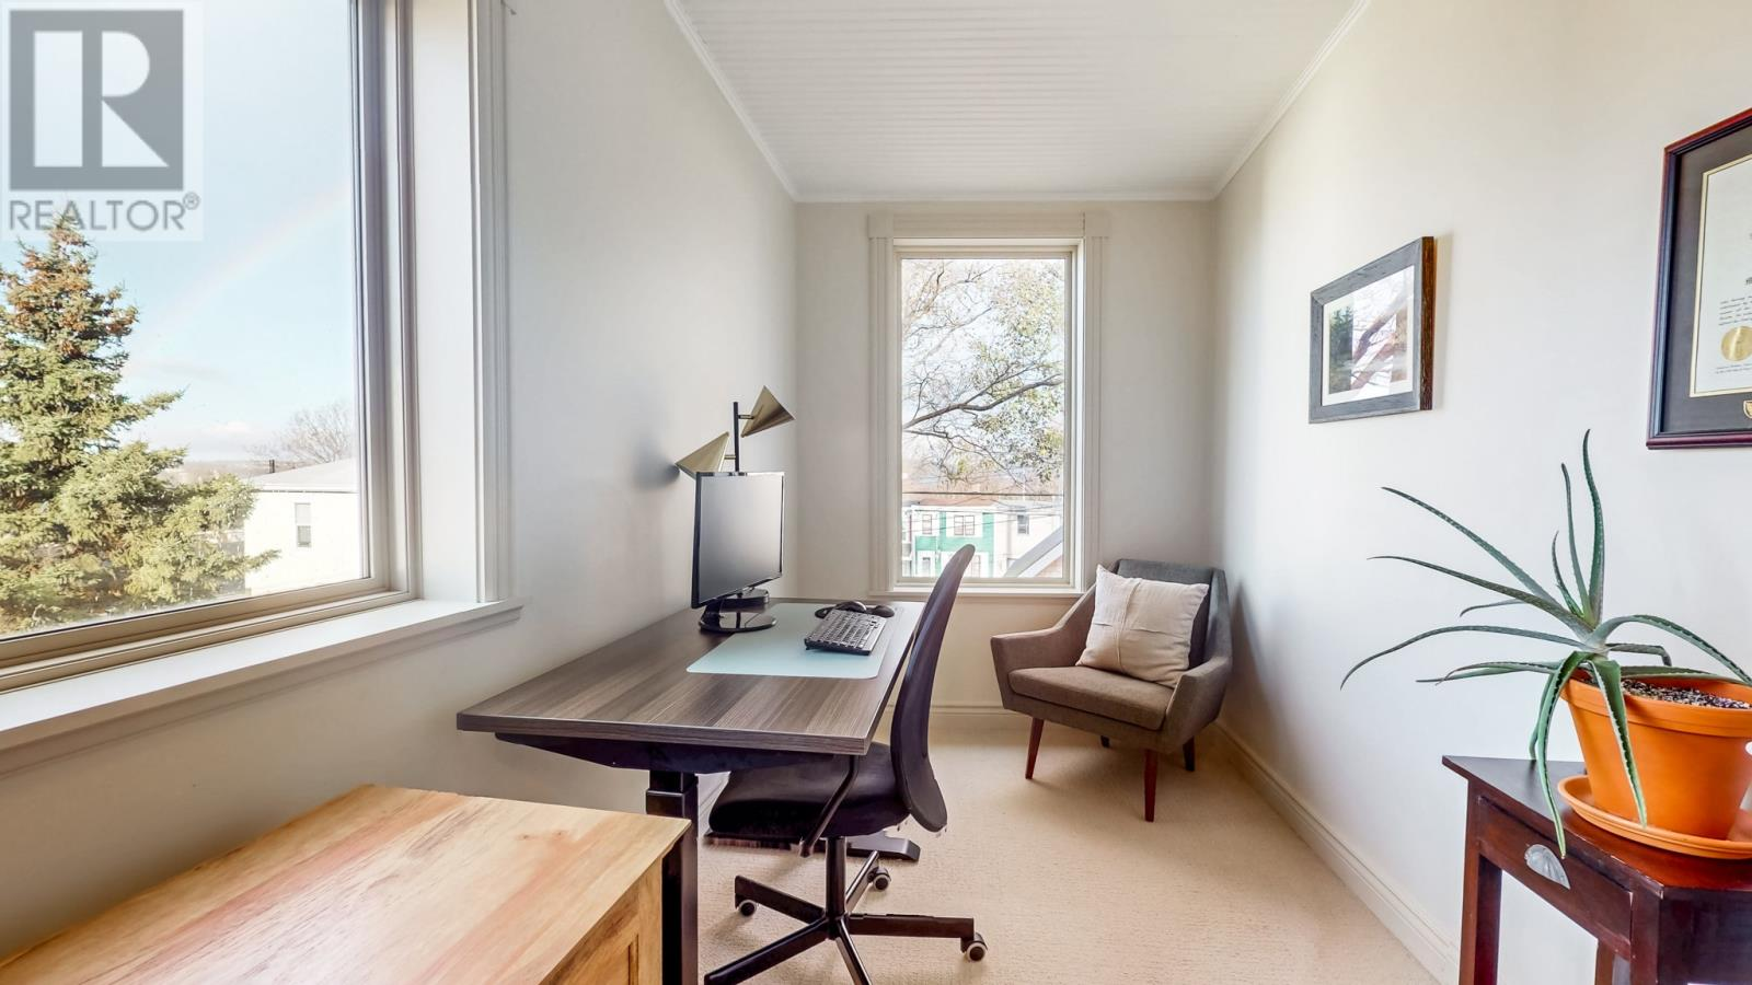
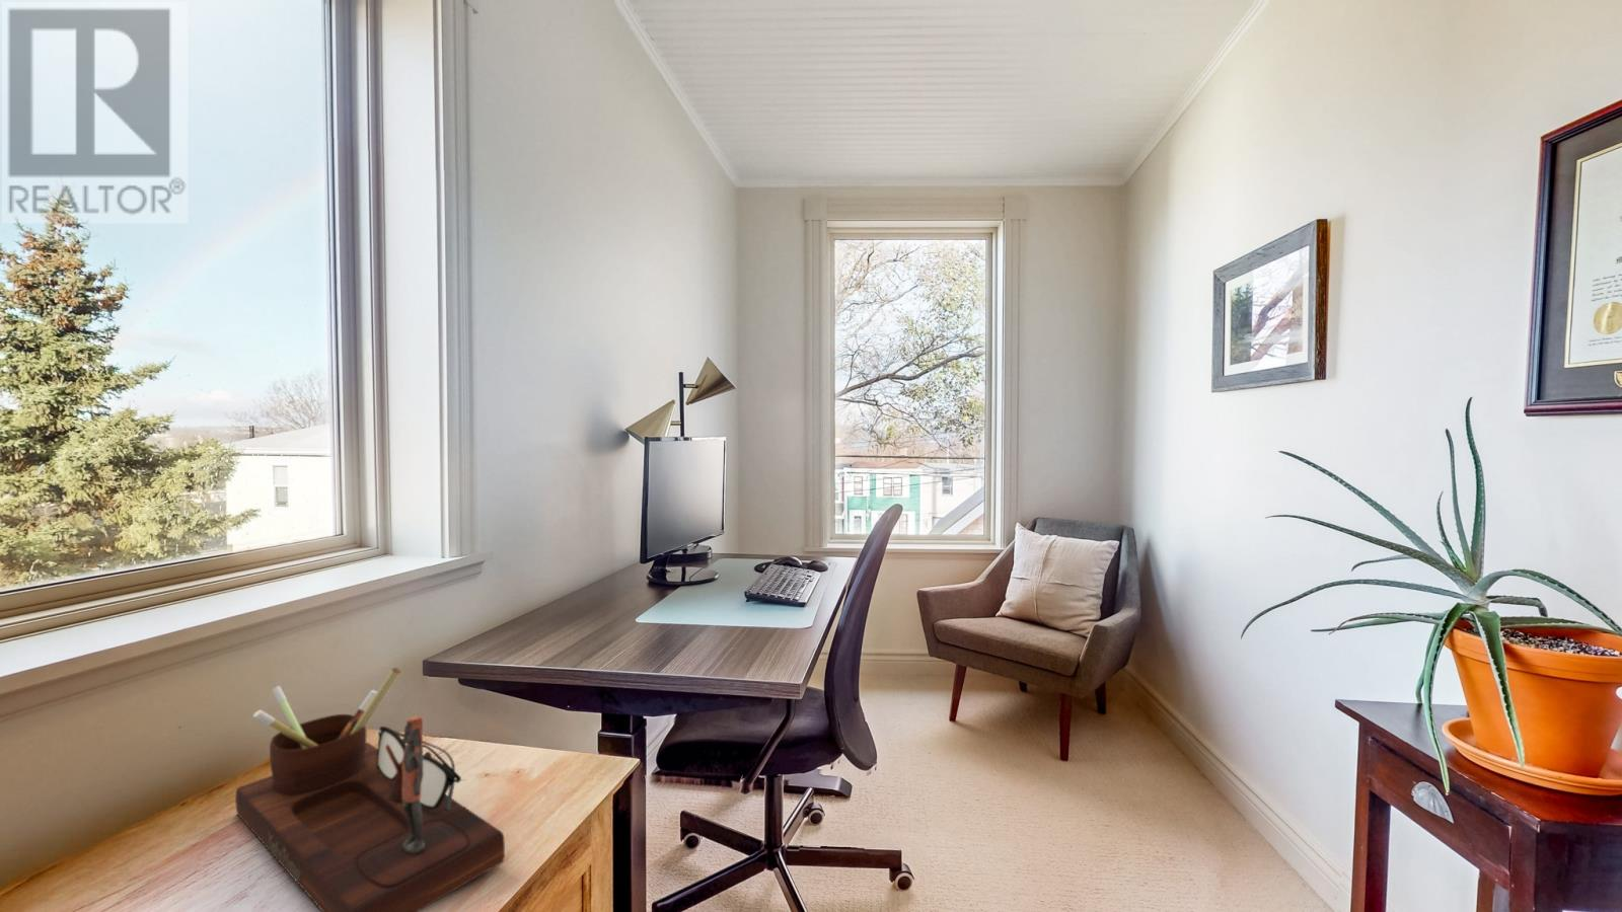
+ desk organizer [234,667,506,912]
